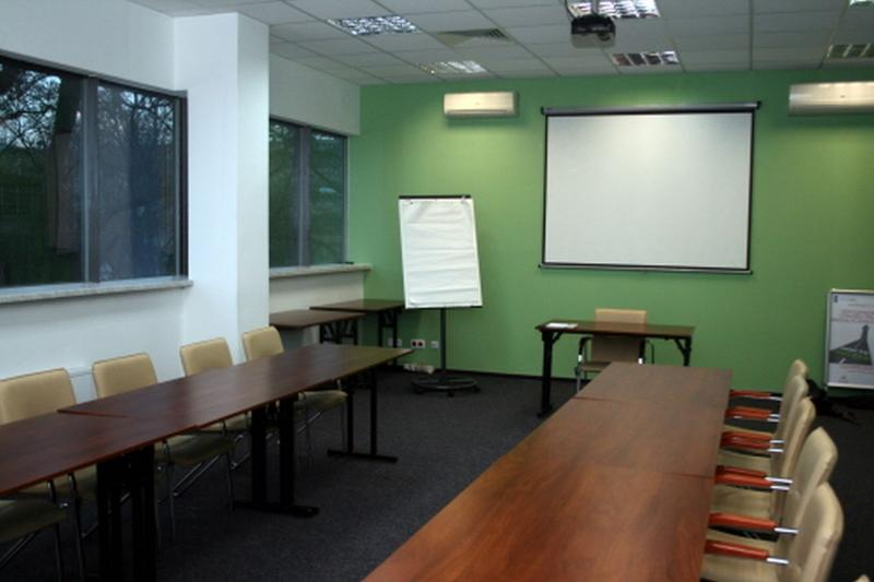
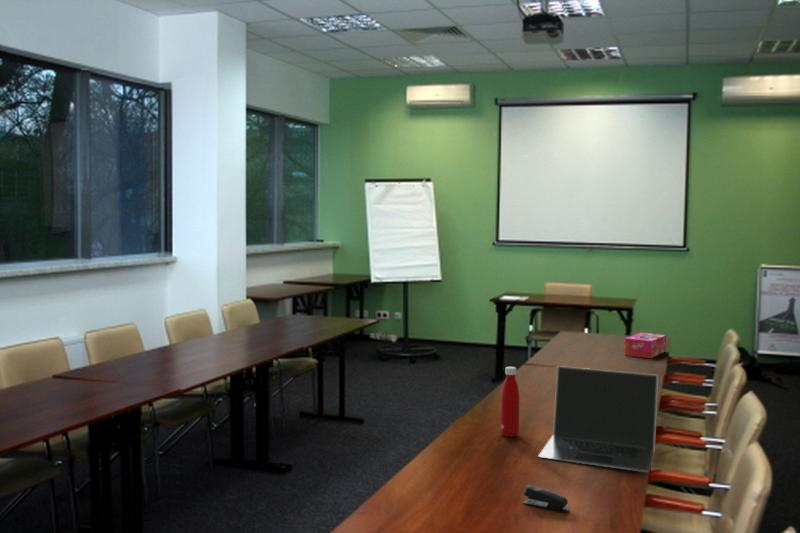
+ laptop [537,365,659,473]
+ bottle [499,366,520,438]
+ stapler [522,484,571,513]
+ tissue box [624,332,667,359]
